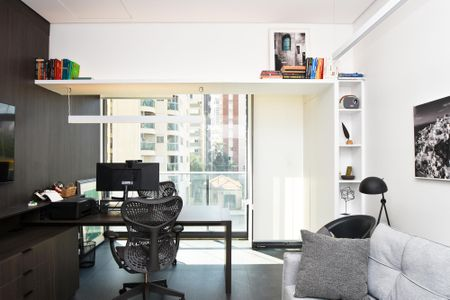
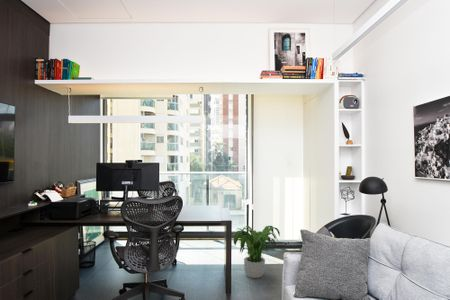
+ potted plant [233,225,281,279]
